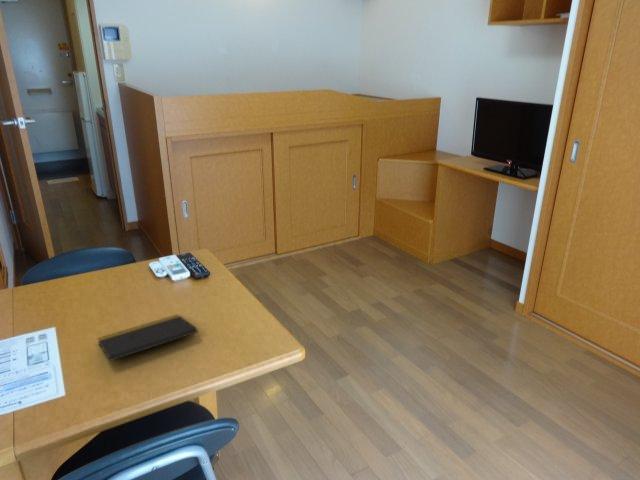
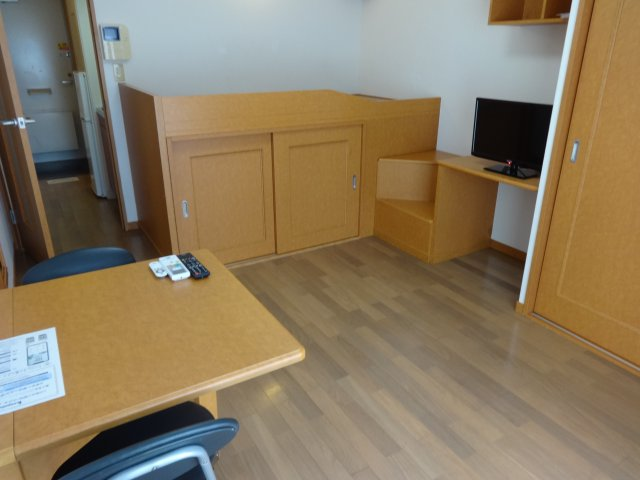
- notepad [96,313,201,362]
